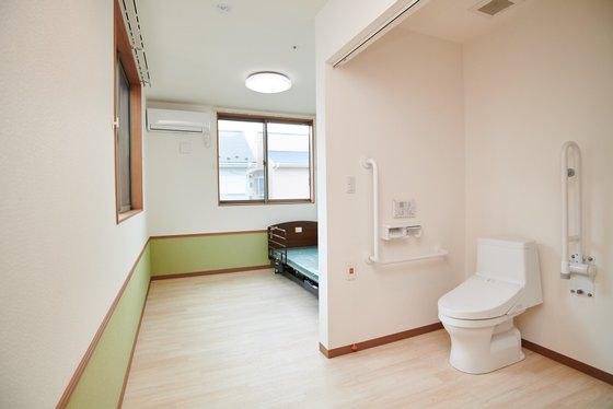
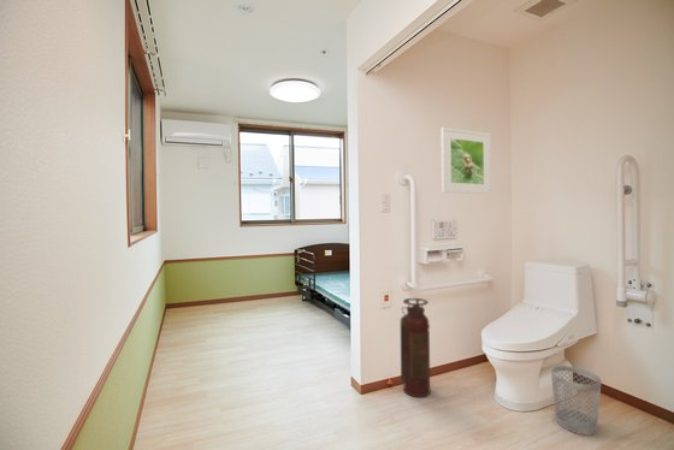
+ fire extinguisher [398,297,432,398]
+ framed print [441,126,492,195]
+ wastebasket [550,365,603,437]
